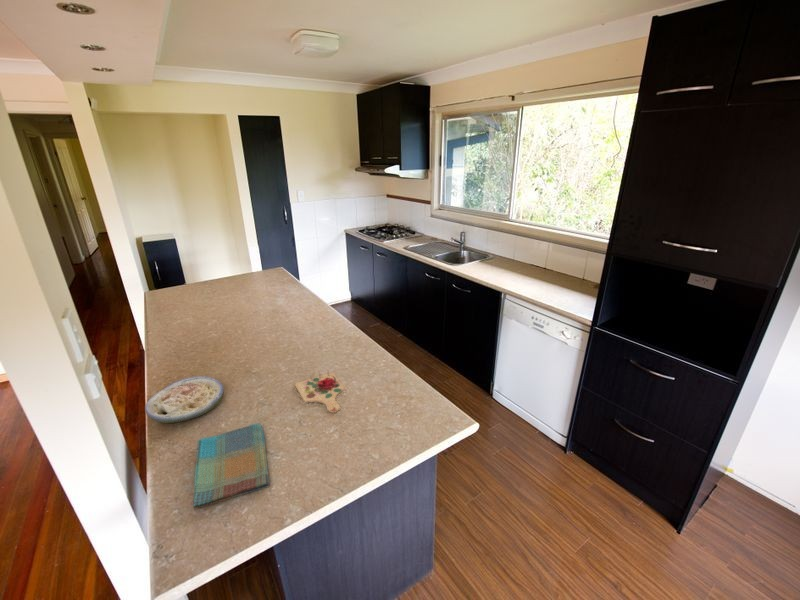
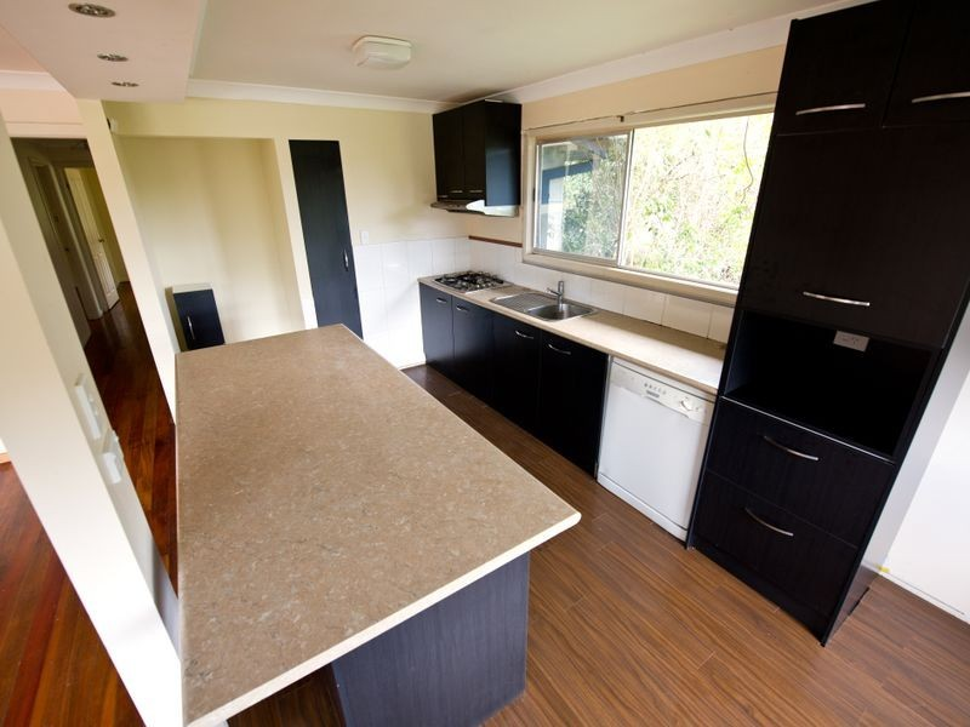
- cutting board [294,371,346,414]
- dish towel [192,422,270,510]
- soup [144,375,225,424]
